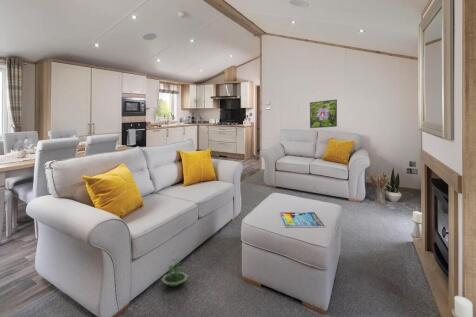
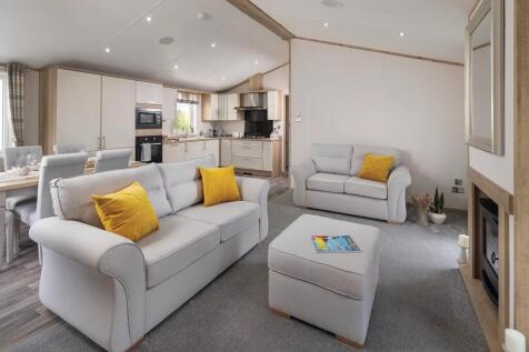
- terrarium [160,258,189,288]
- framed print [309,98,338,129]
